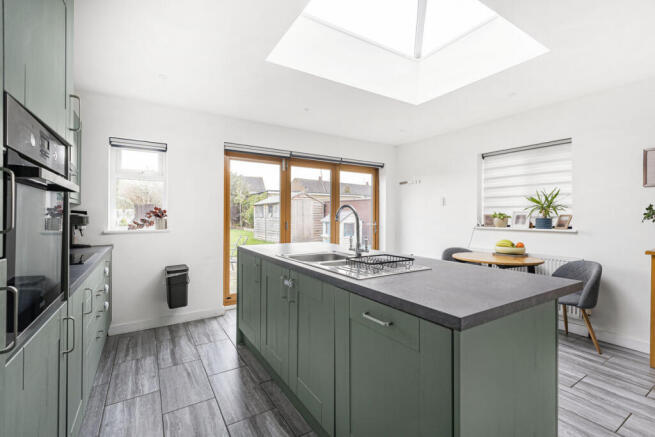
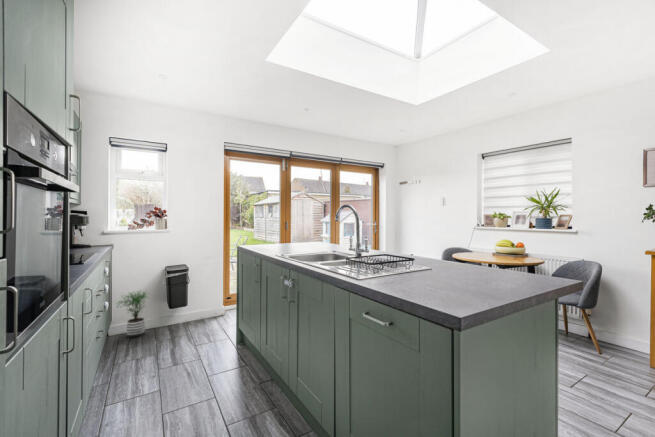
+ potted plant [114,289,152,338]
